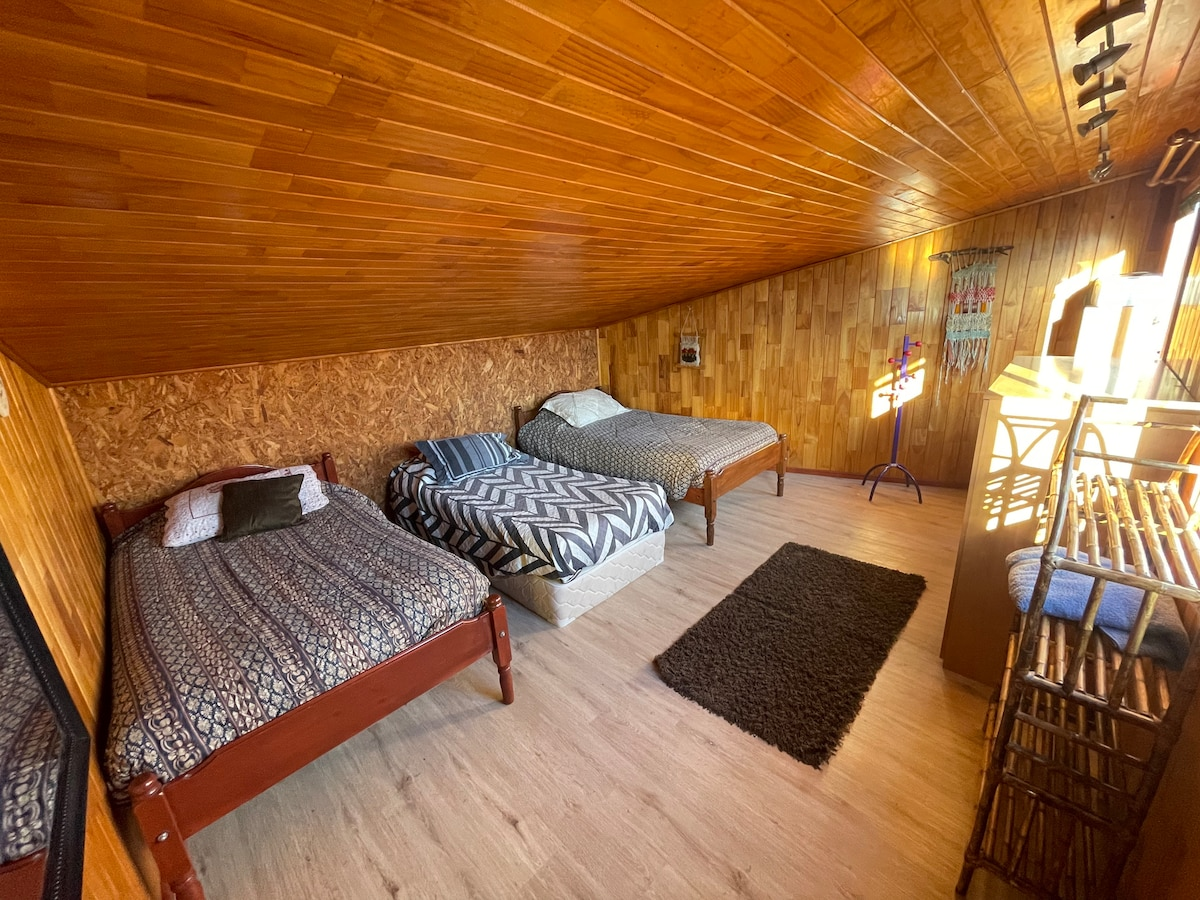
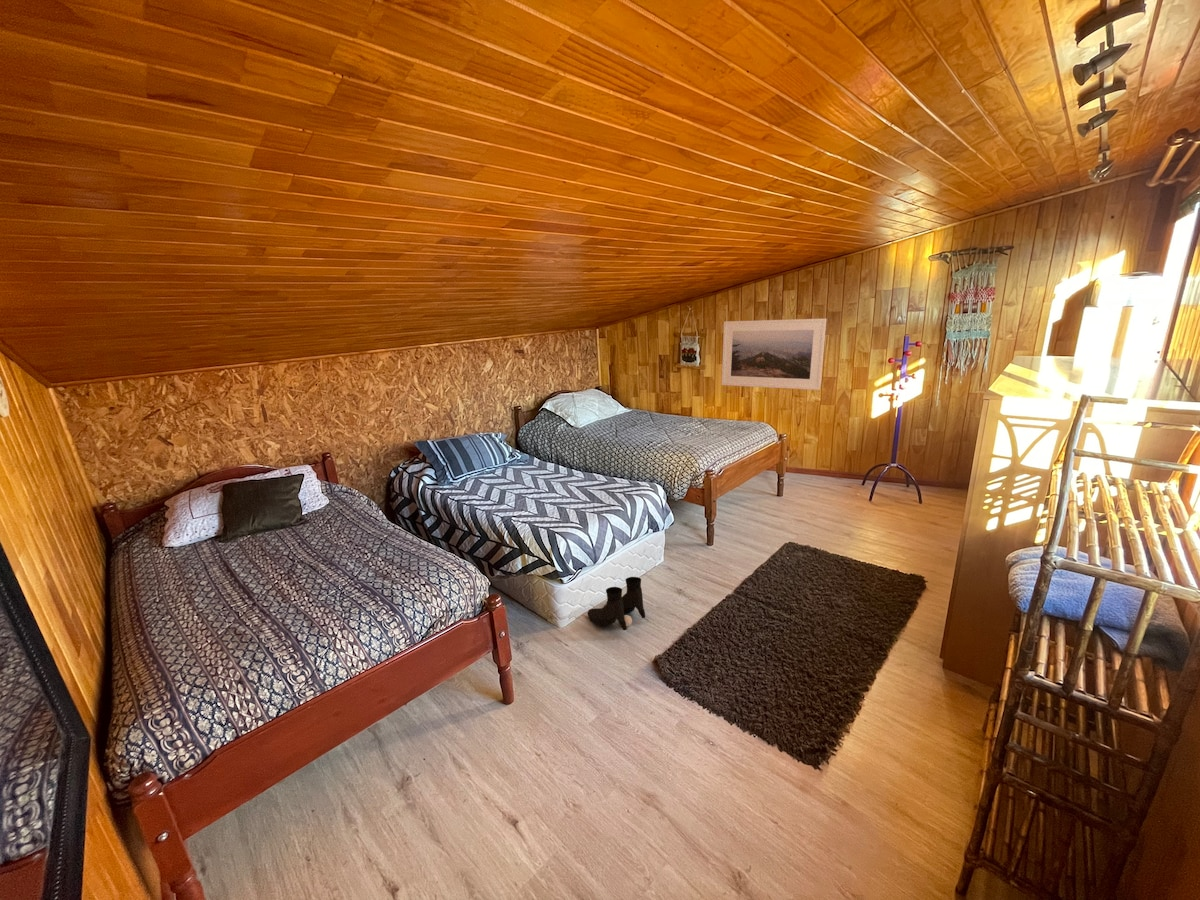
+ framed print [720,317,828,391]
+ boots [586,576,646,631]
